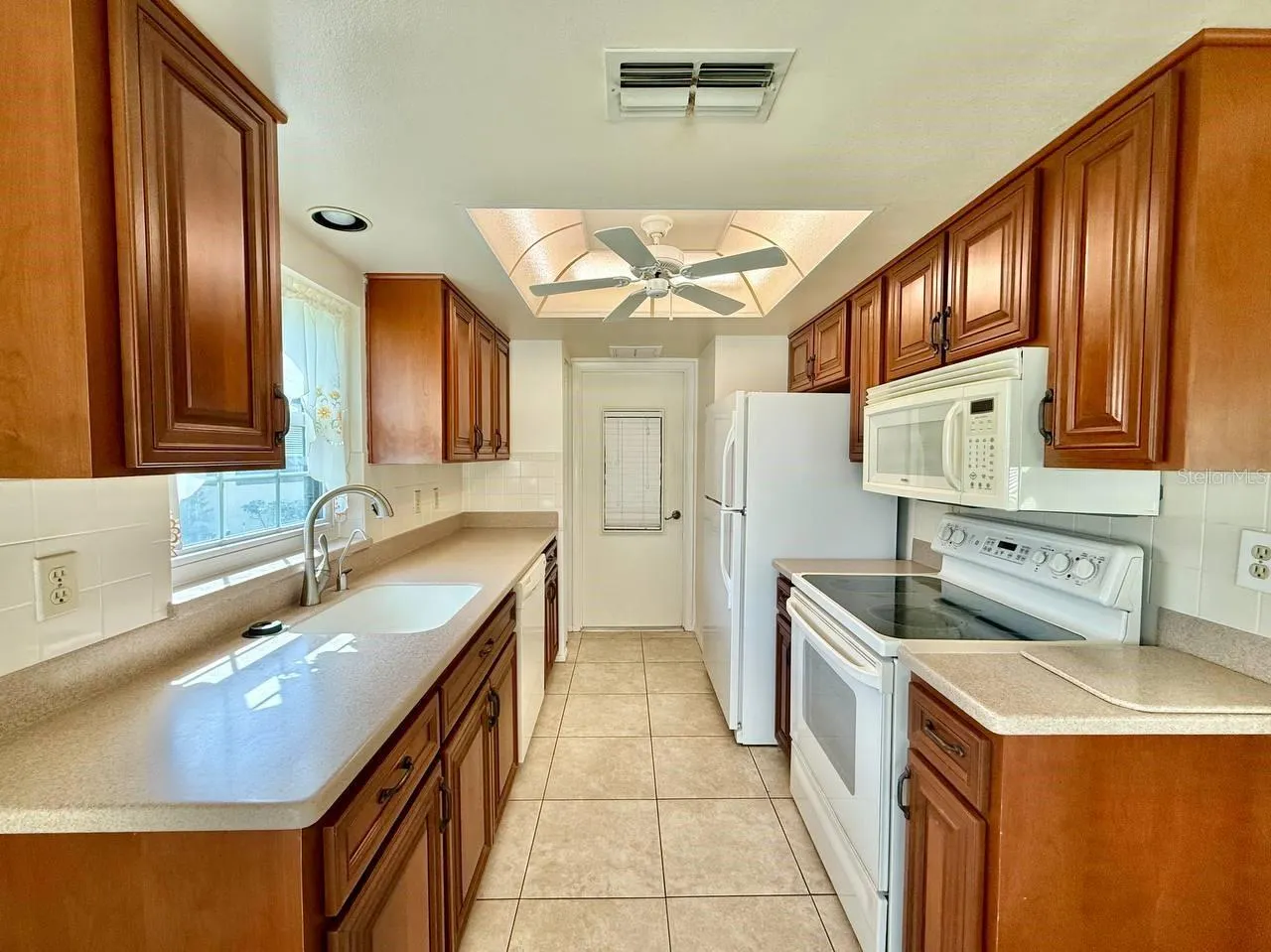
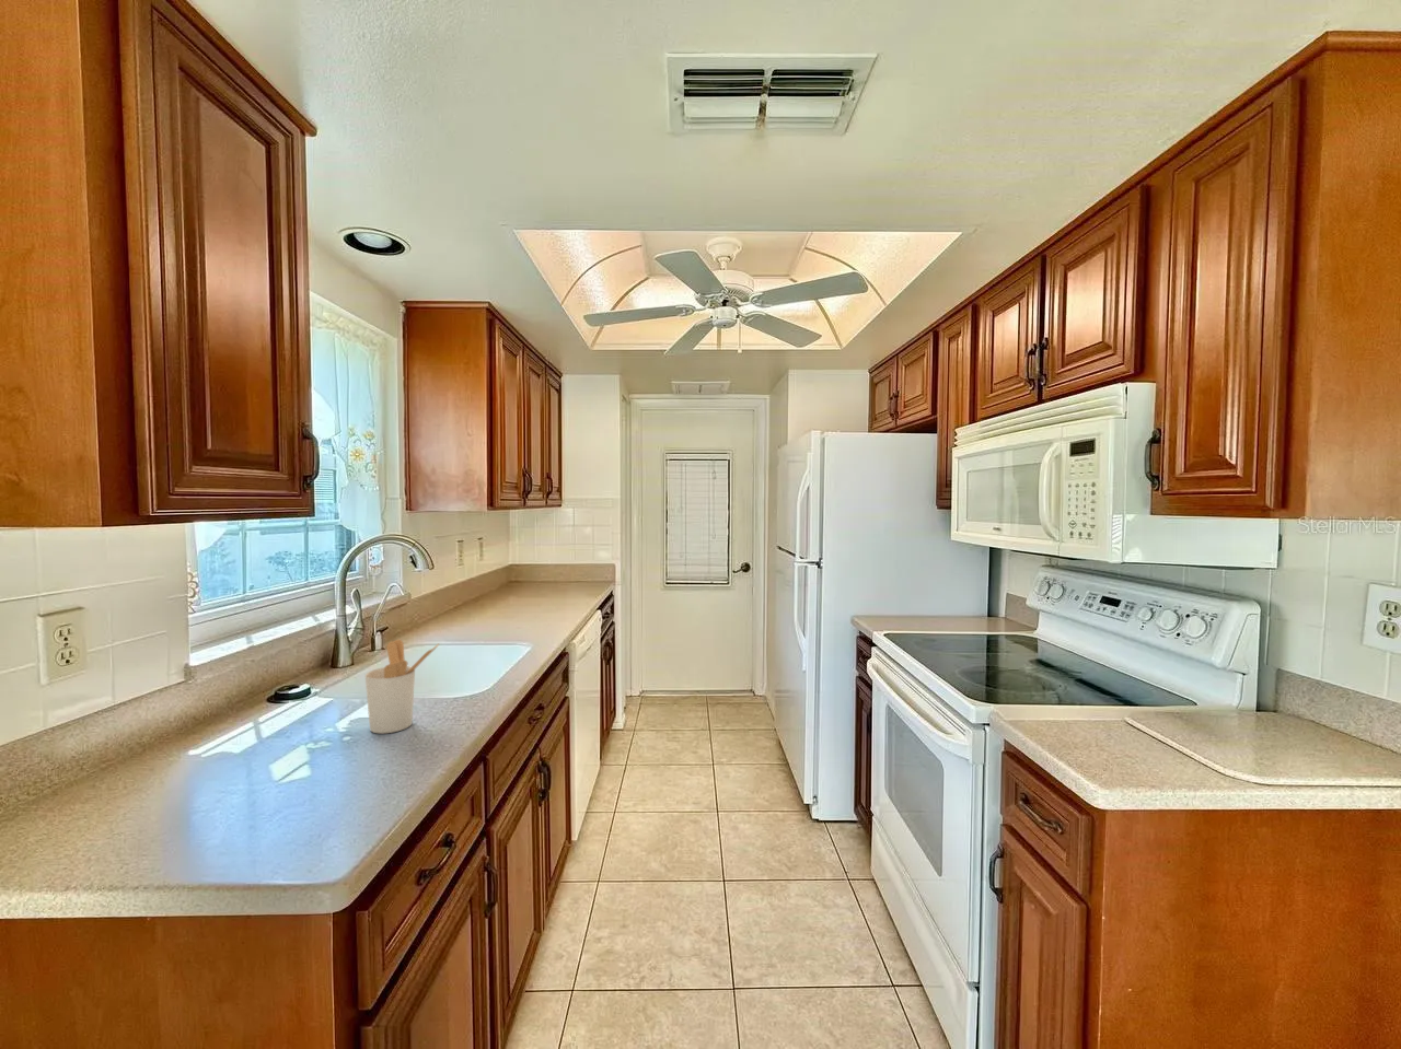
+ utensil holder [365,639,440,734]
